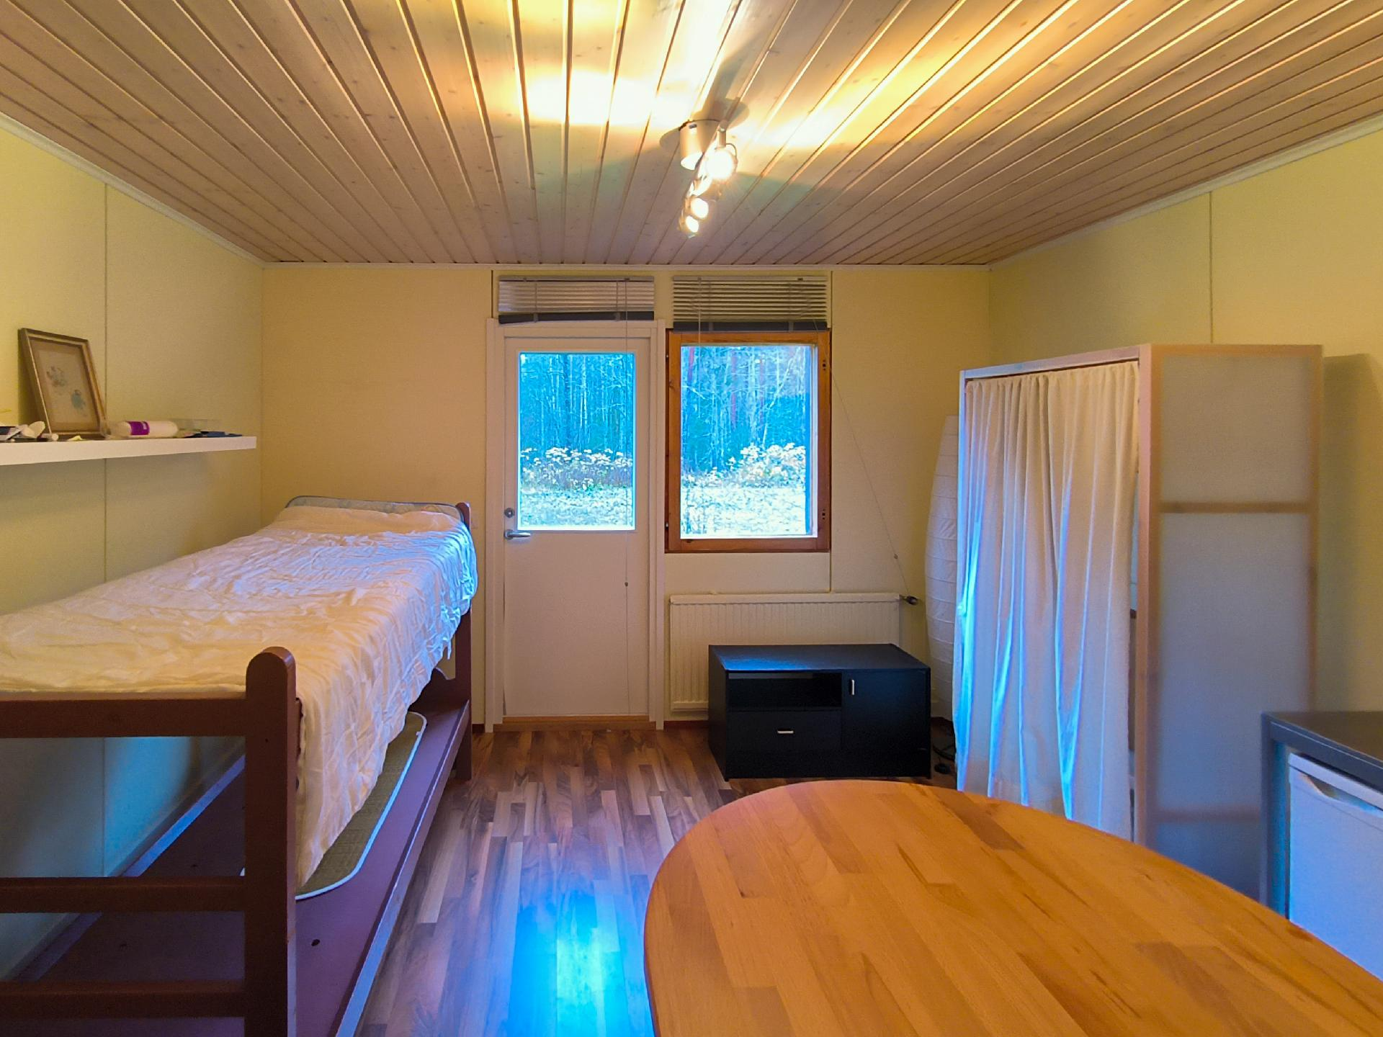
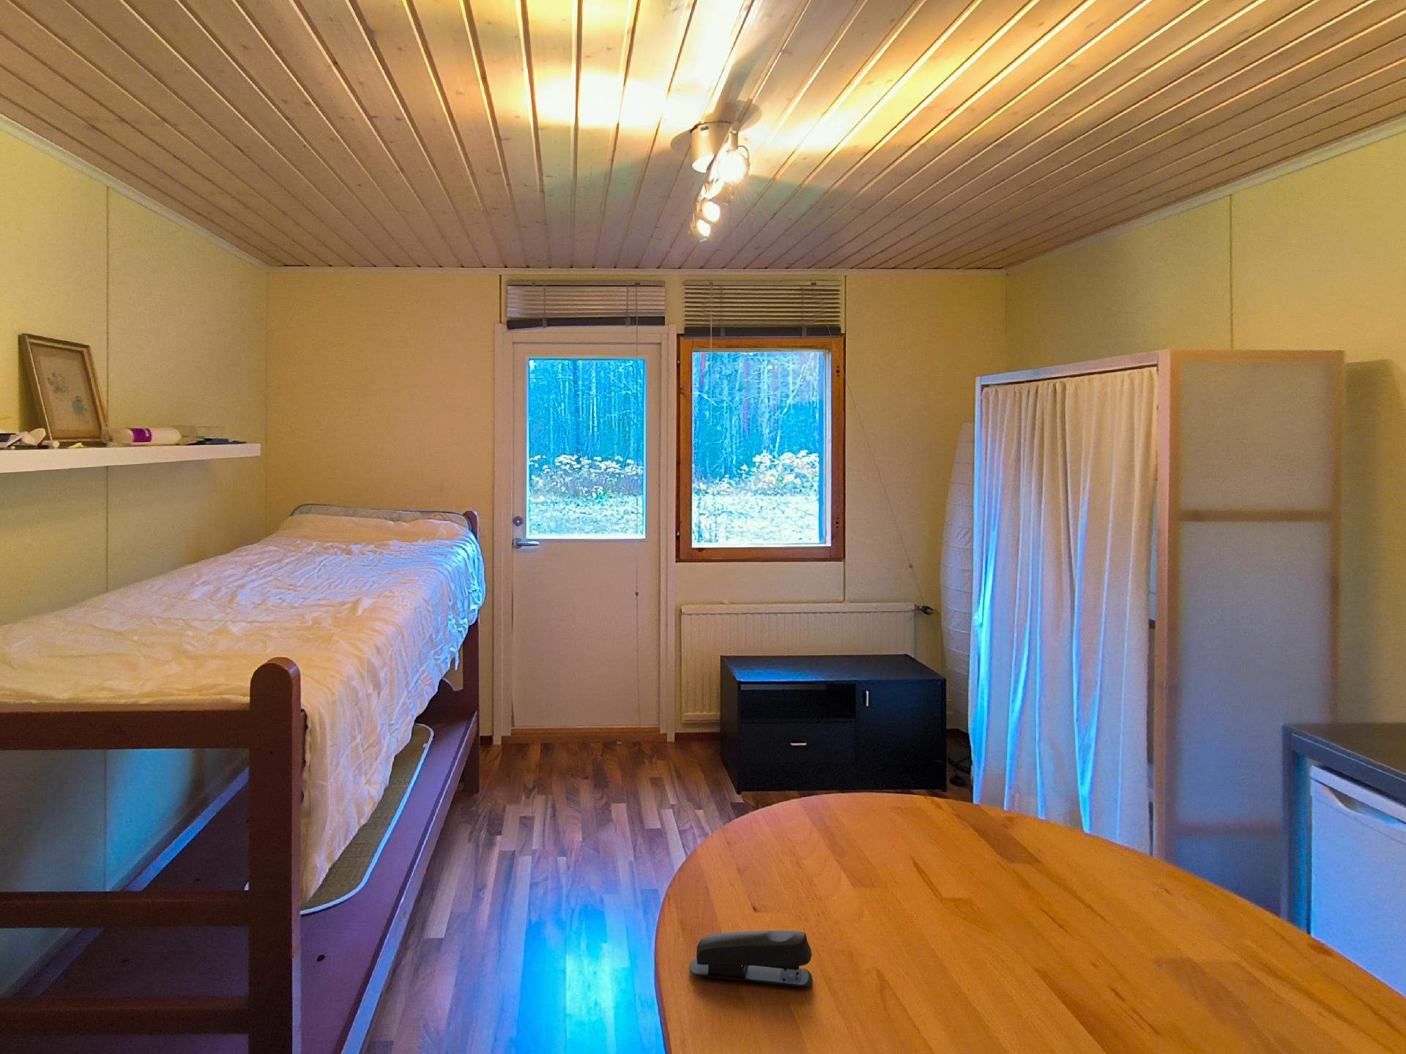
+ stapler [689,930,813,989]
